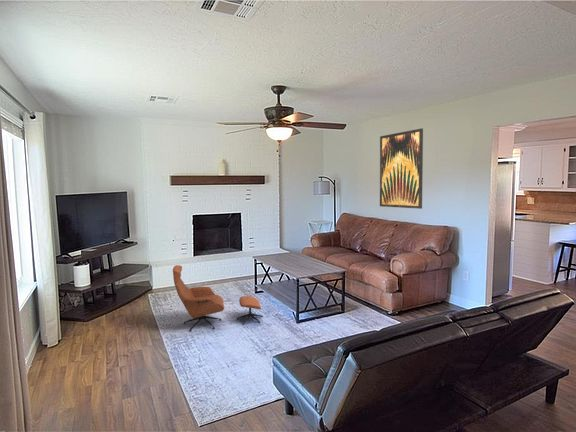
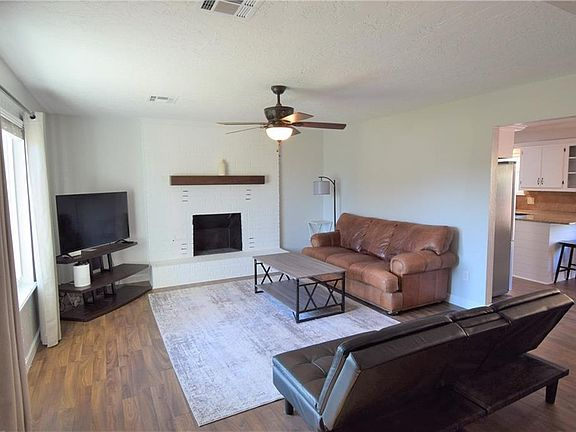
- lounge chair [172,264,264,332]
- wall art [379,127,424,210]
